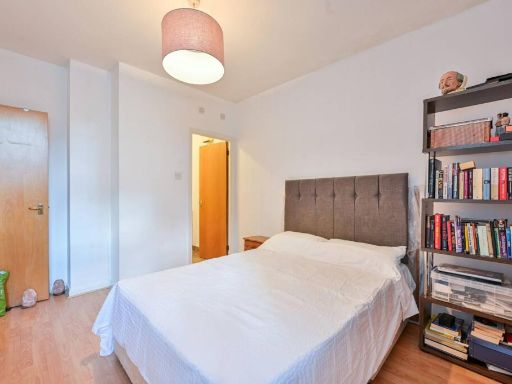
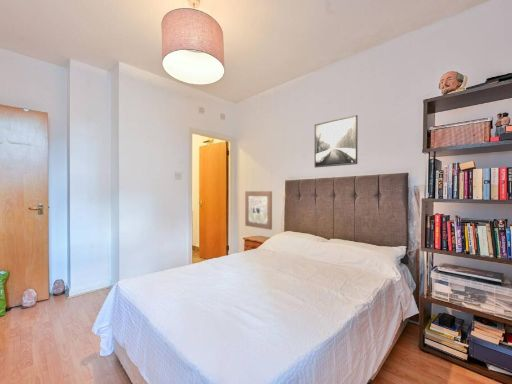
+ wall art [244,190,273,231]
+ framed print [314,114,358,169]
